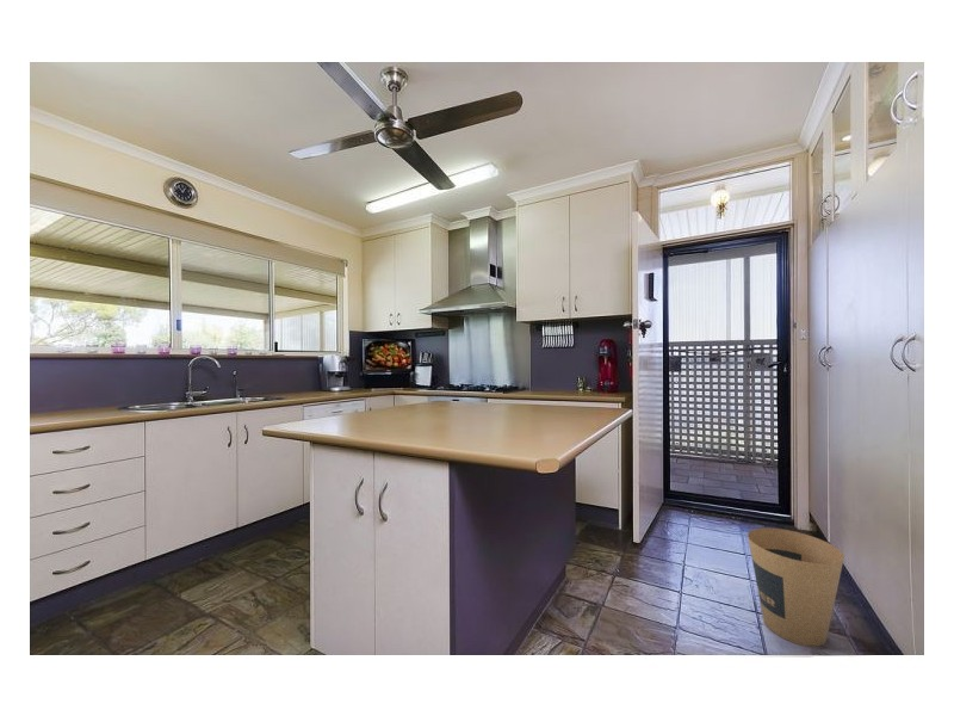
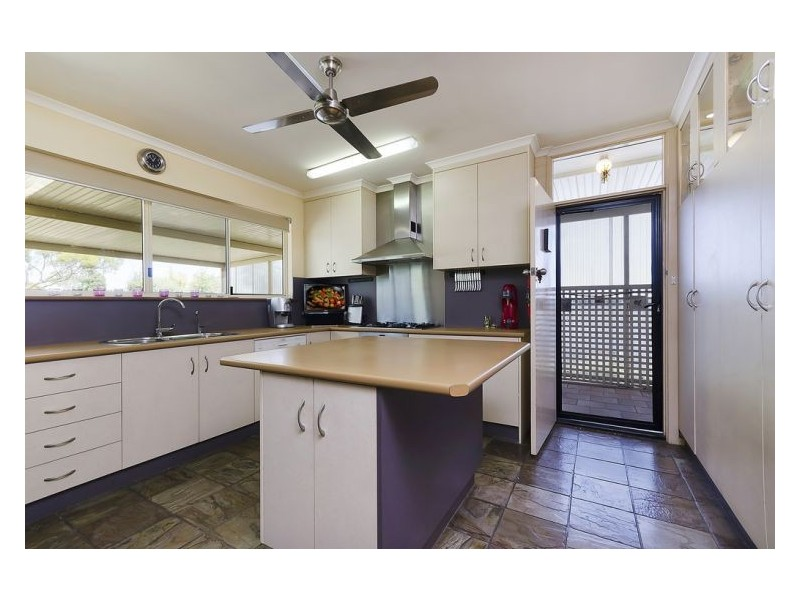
- trash can [747,526,845,648]
